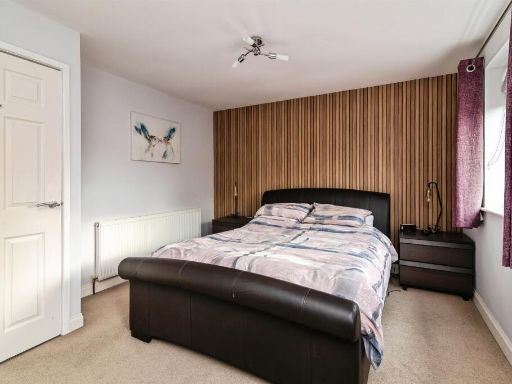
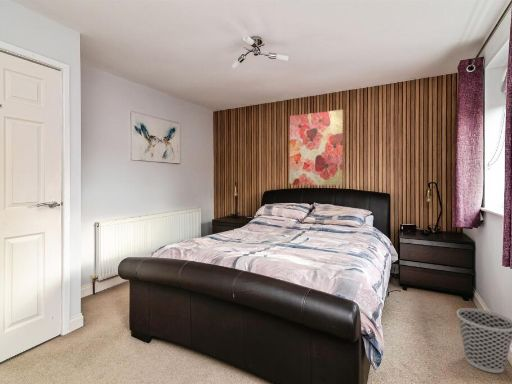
+ wall art [288,109,344,186]
+ wastebasket [456,307,512,374]
